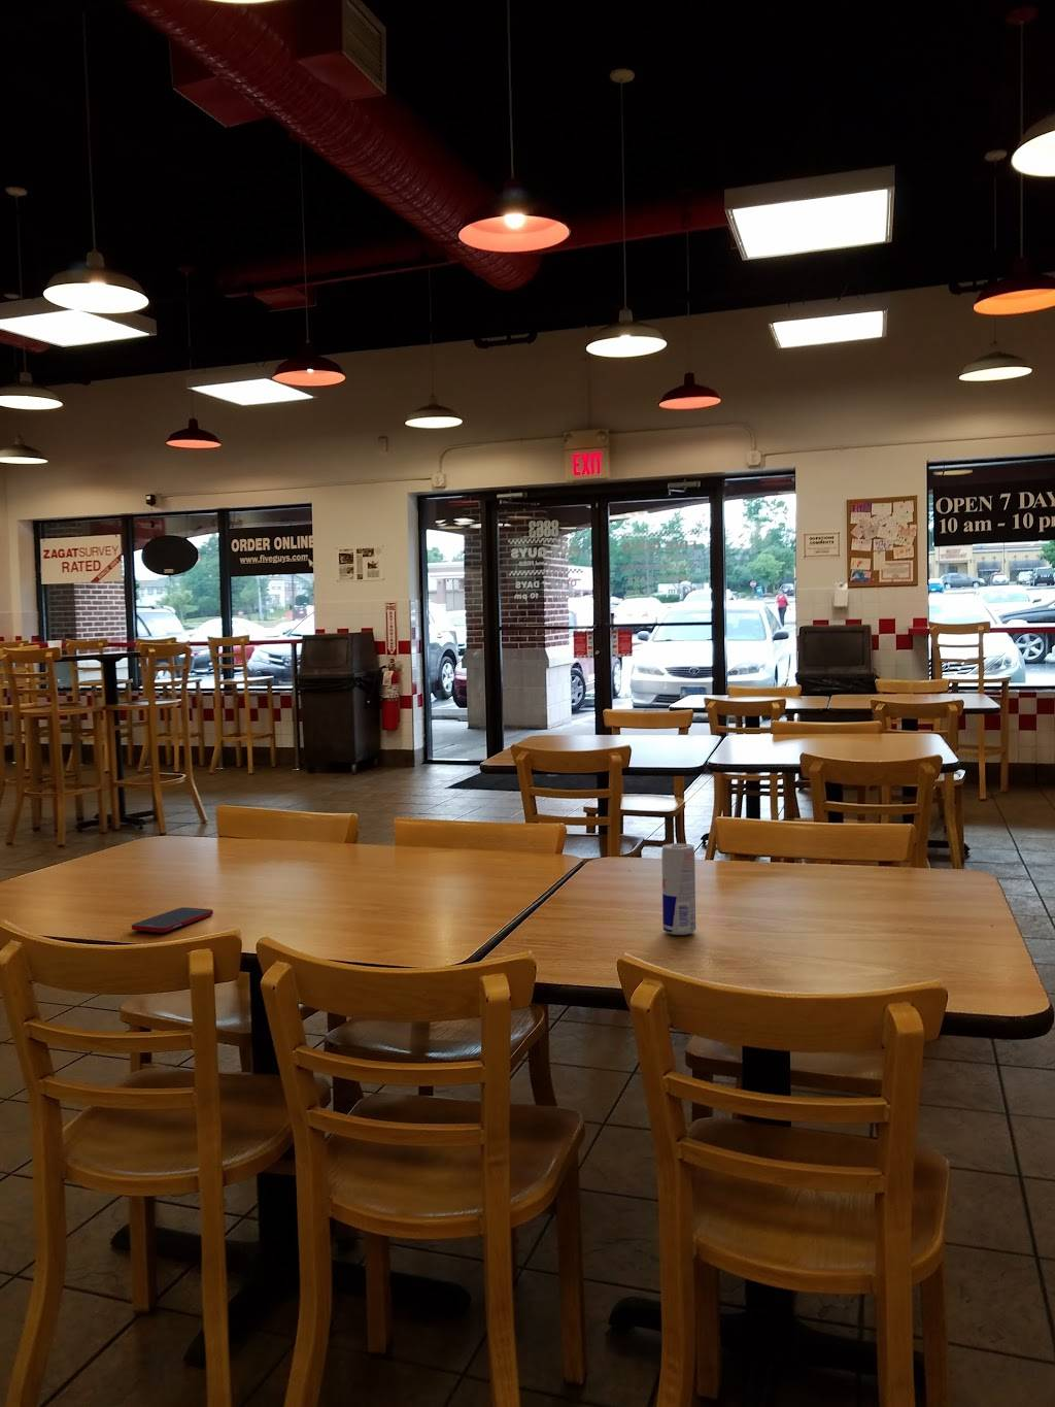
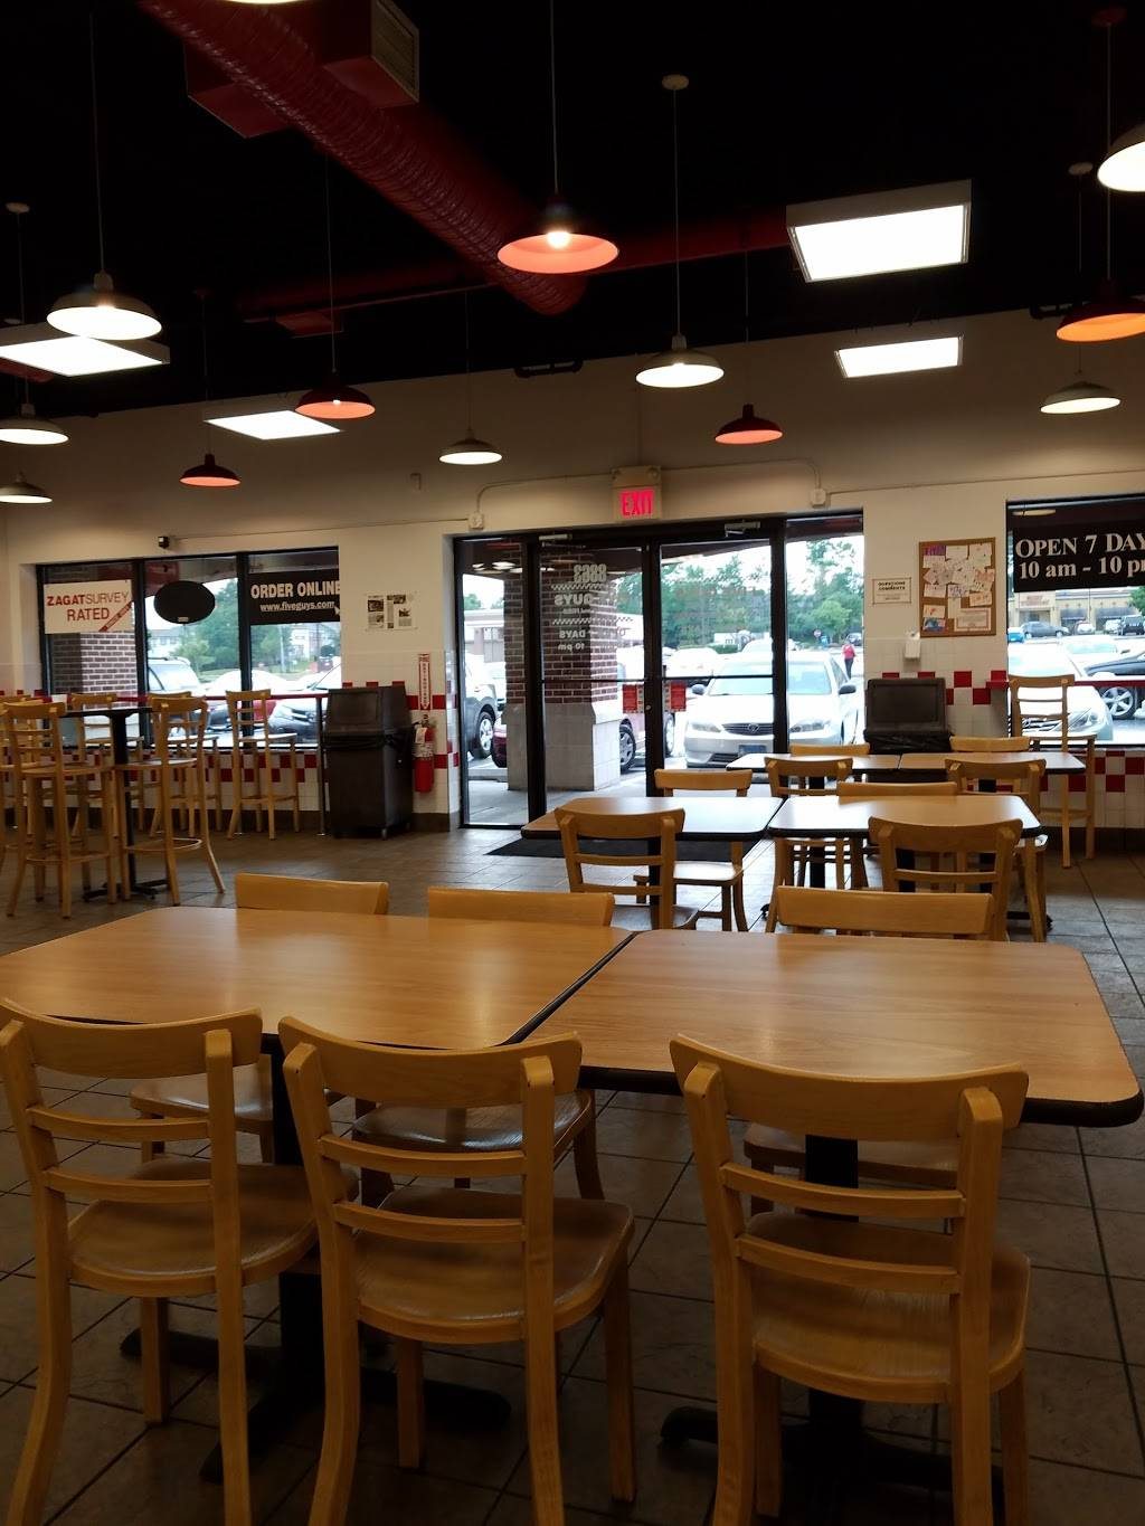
- beverage can [660,843,696,936]
- cell phone [131,906,214,934]
